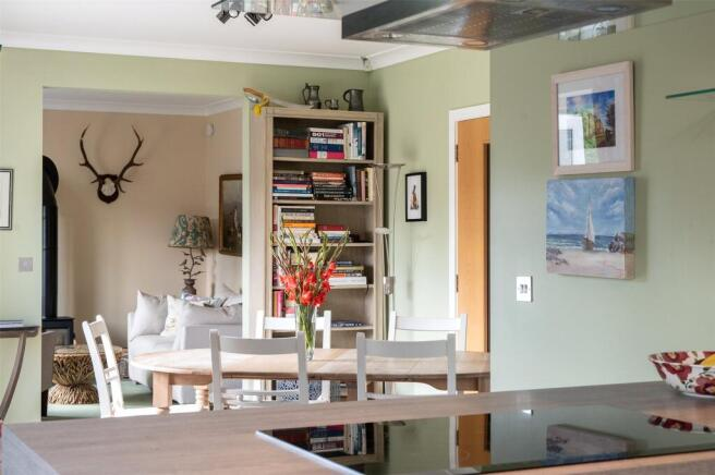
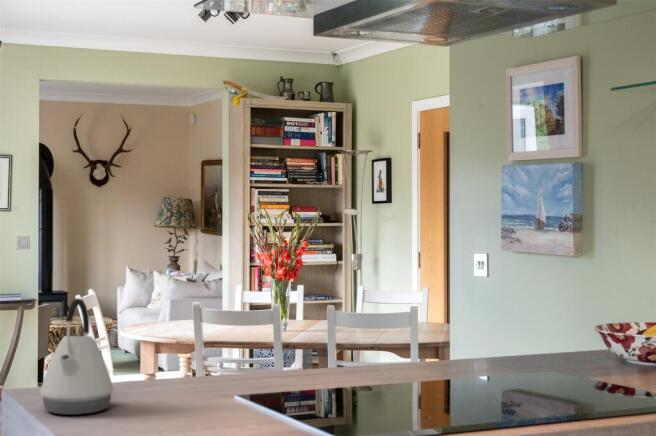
+ kettle [39,297,114,416]
